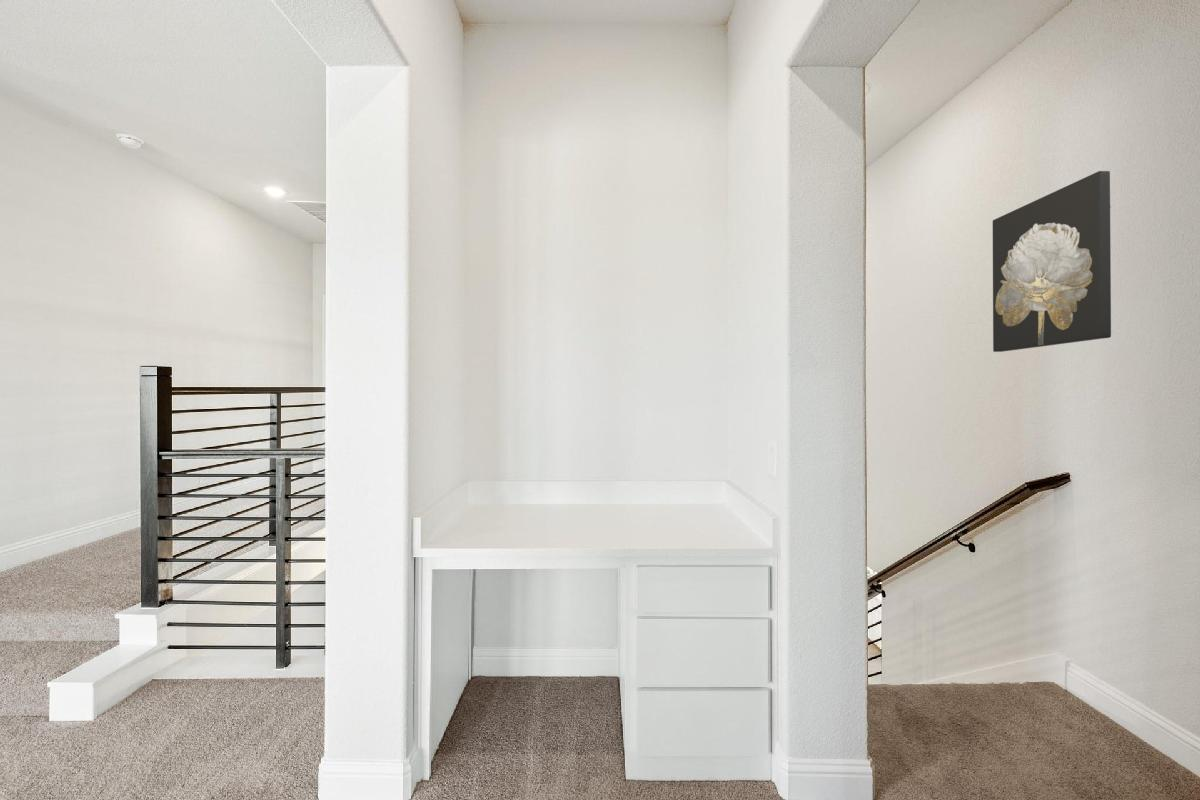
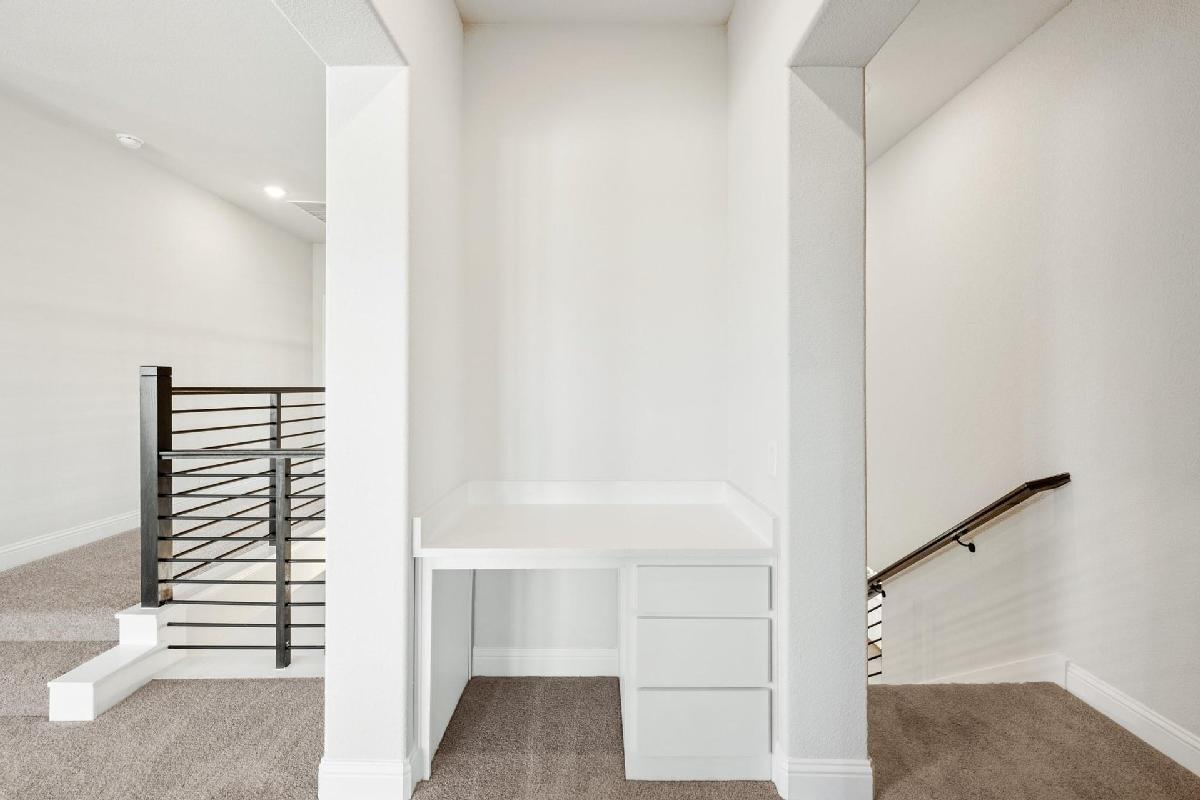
- wall art [992,170,1112,353]
